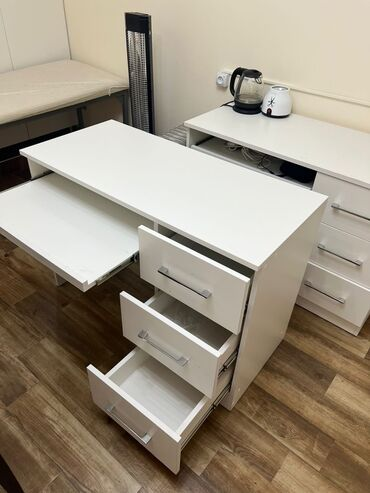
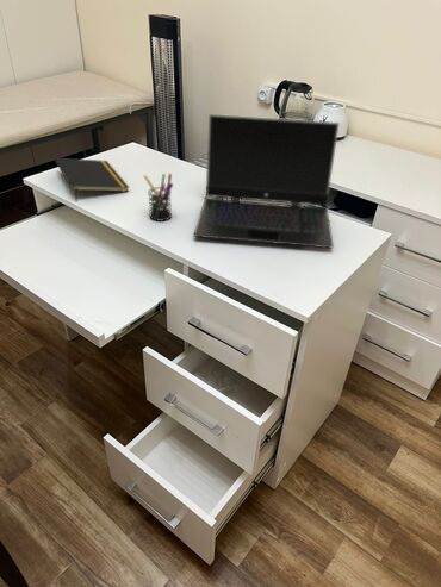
+ notepad [54,157,130,202]
+ pen holder [143,173,174,223]
+ laptop computer [193,113,341,249]
